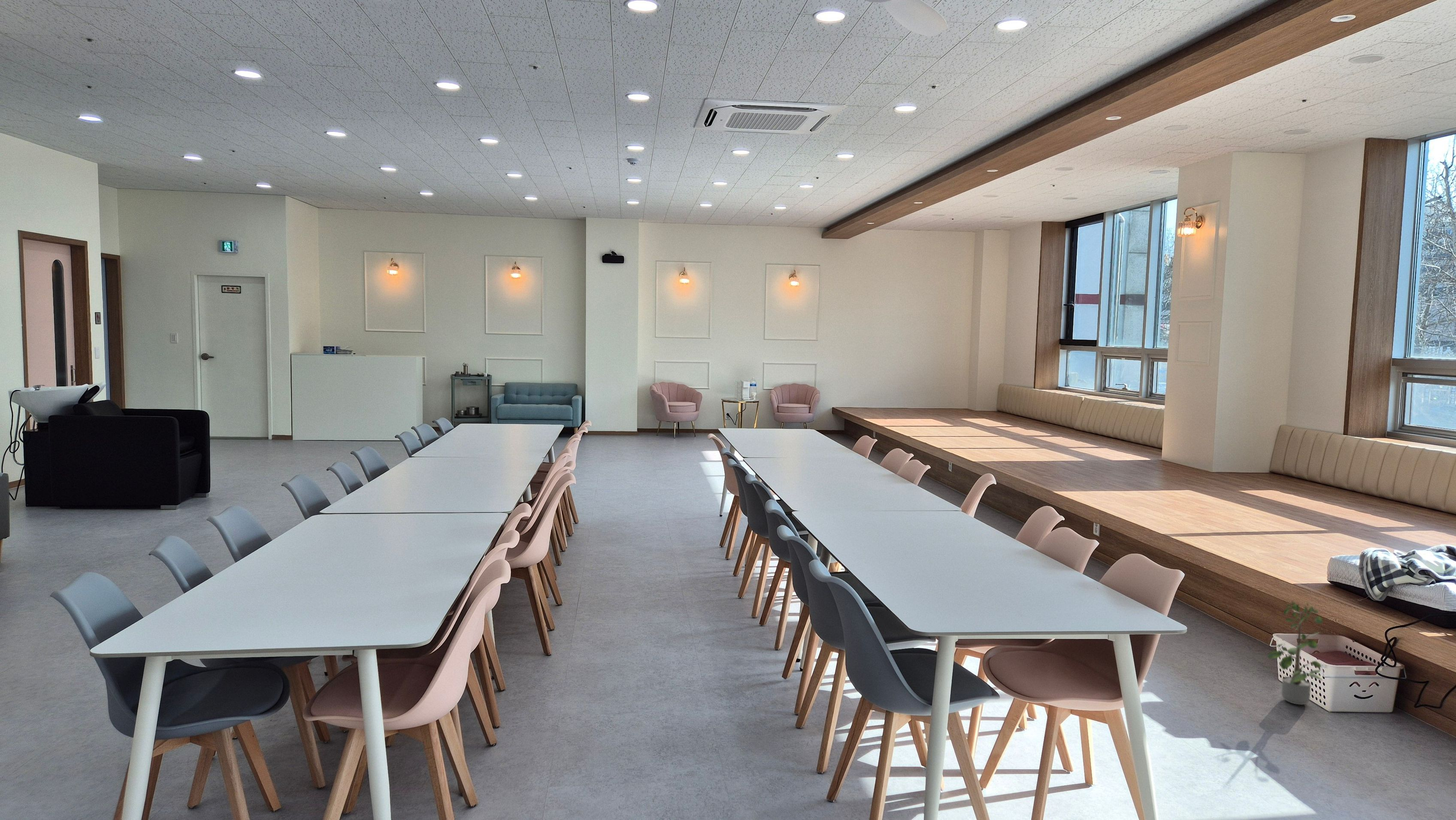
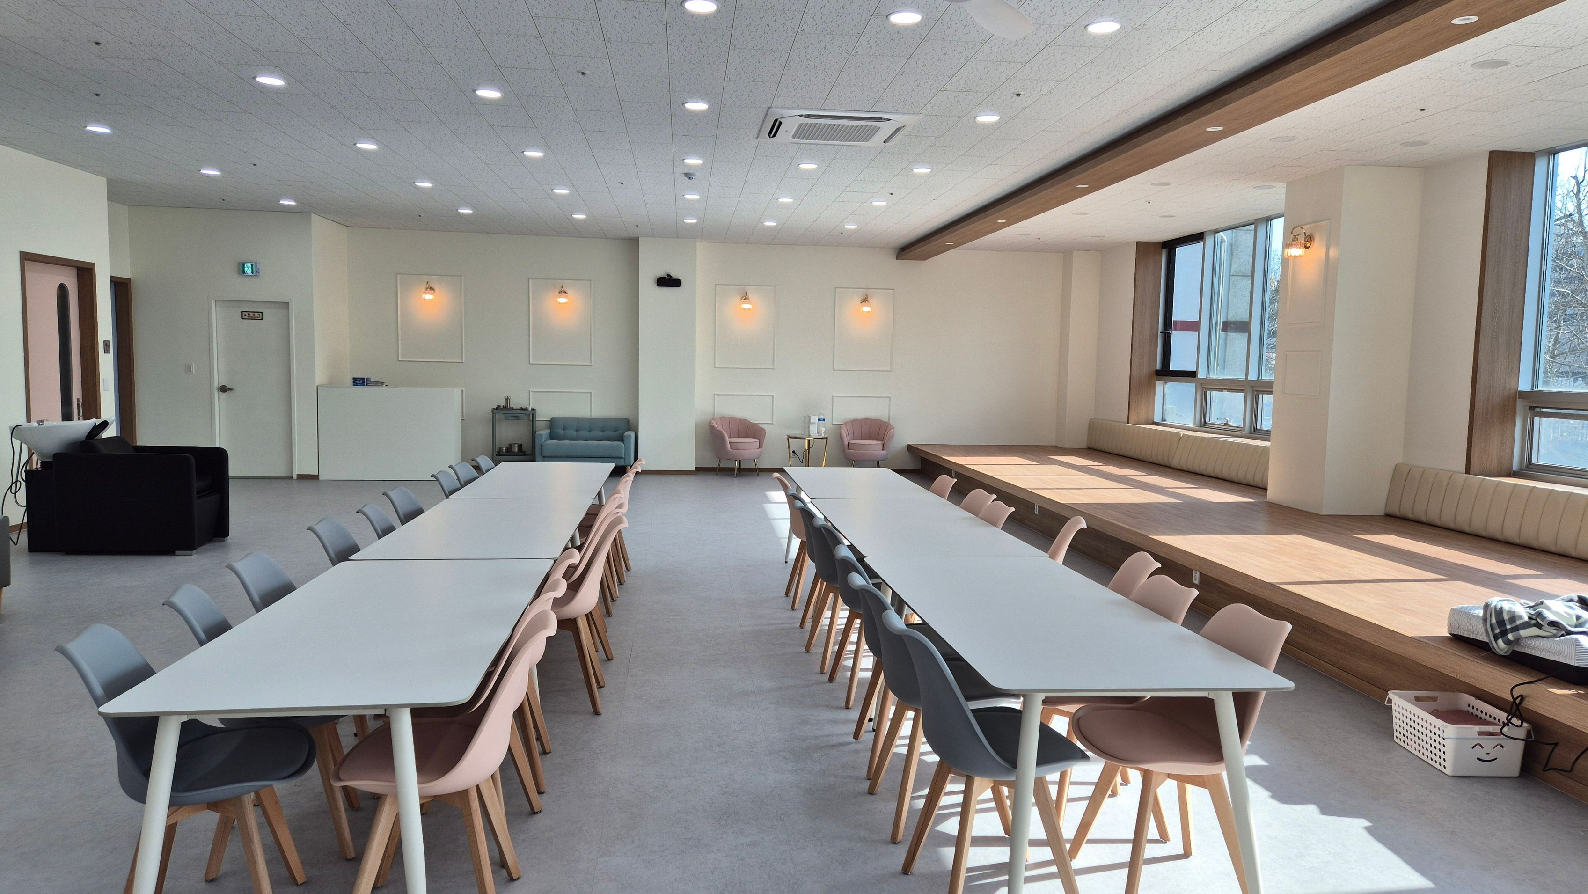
- potted plant [1267,599,1323,705]
